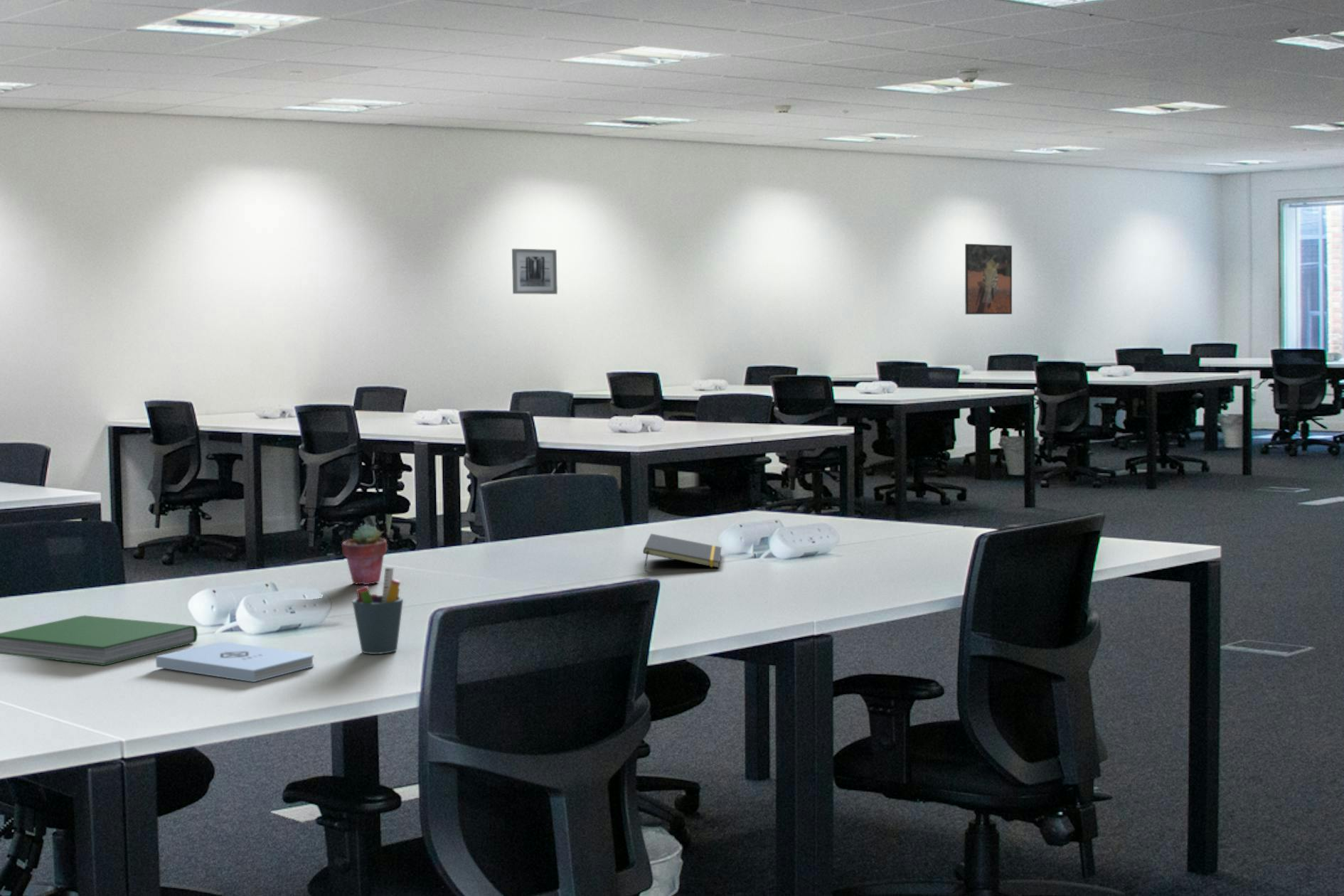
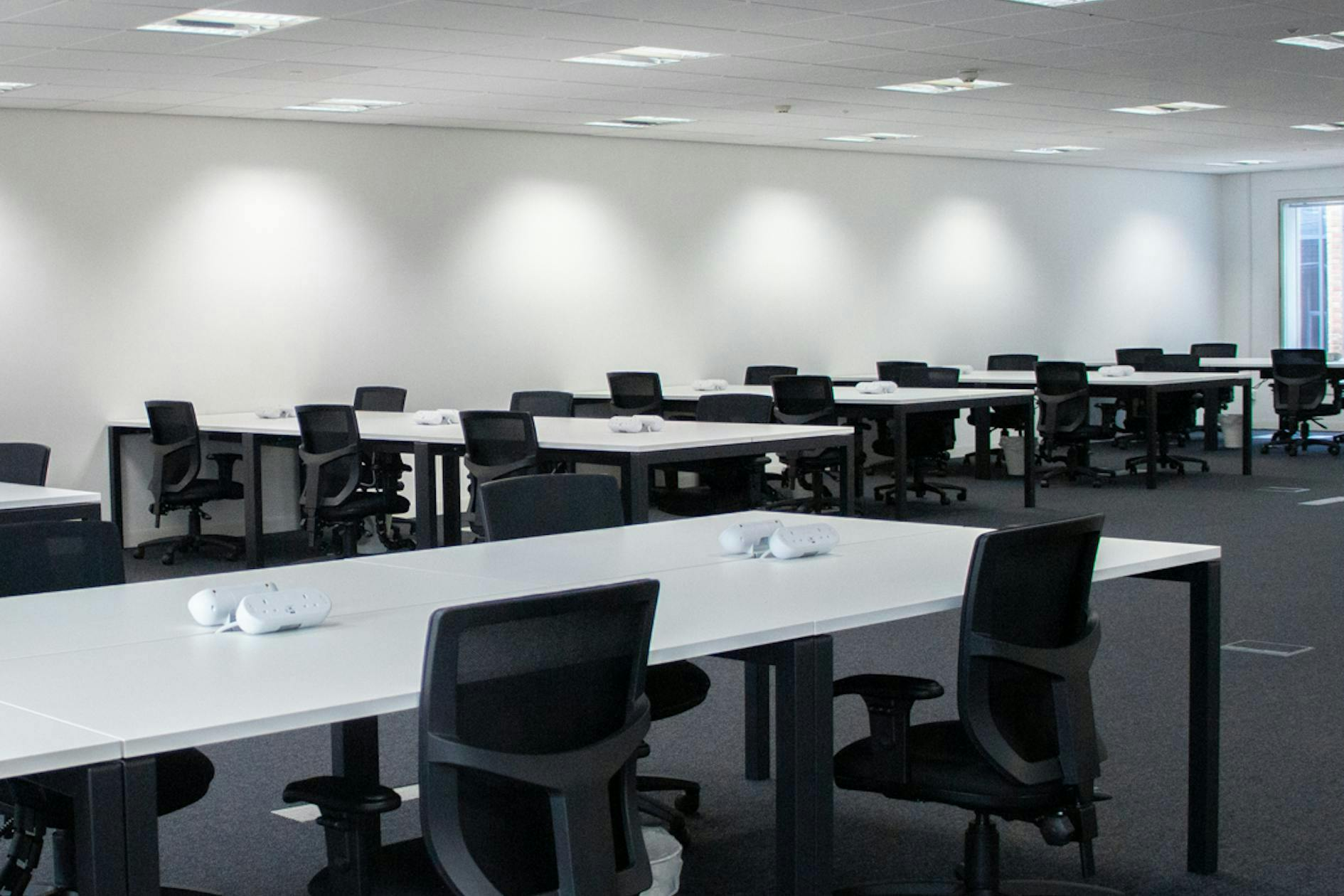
- notepad [642,533,722,570]
- pen holder [351,567,404,655]
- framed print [964,243,1013,315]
- hardcover book [0,614,198,666]
- potted succulent [341,523,388,585]
- notepad [155,641,315,683]
- wall art [511,248,558,295]
